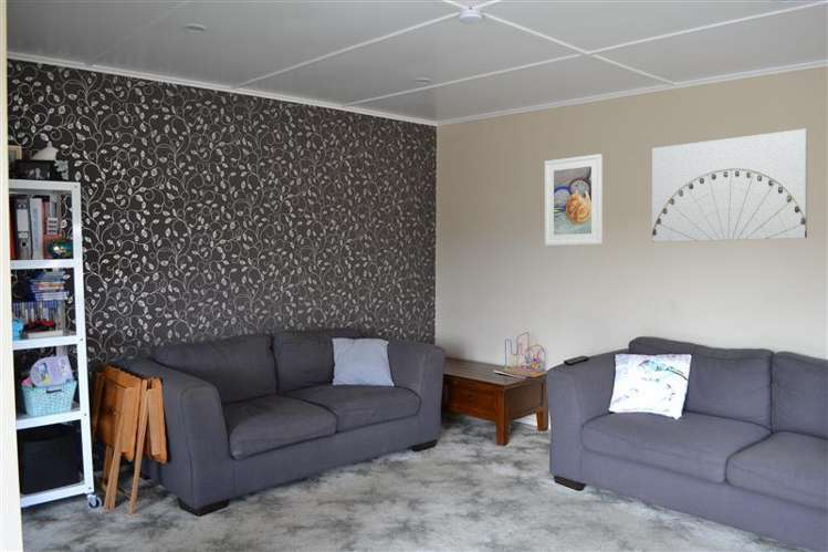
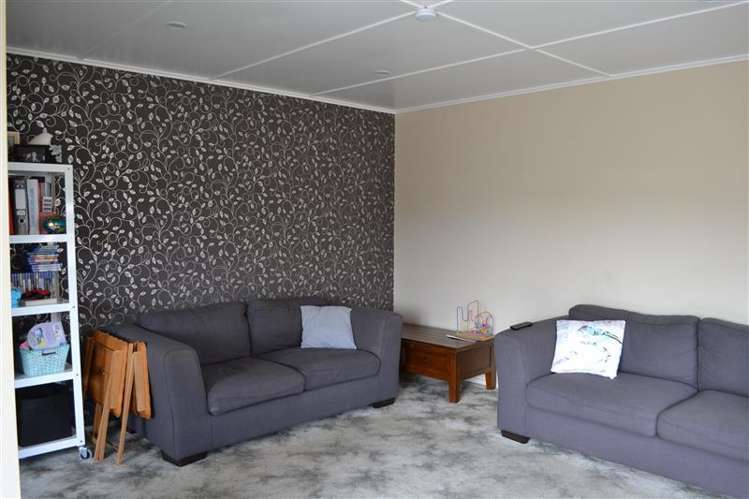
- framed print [544,153,604,247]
- wall art [651,128,809,243]
